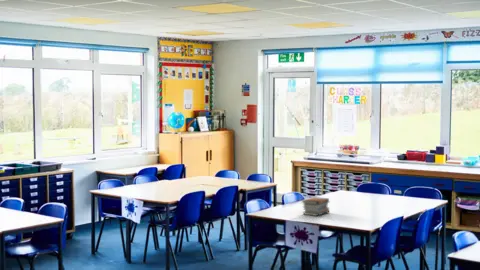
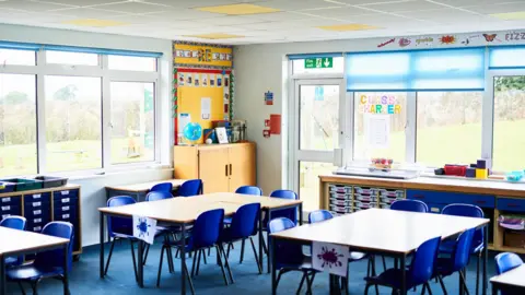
- book stack [300,196,331,217]
